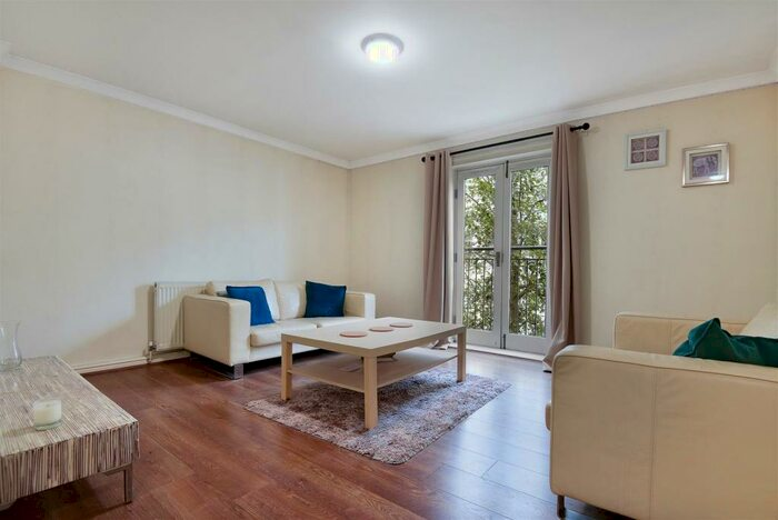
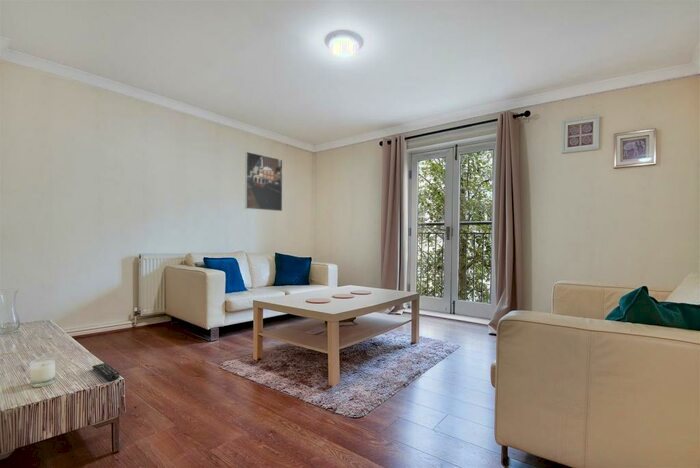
+ remote control [91,362,121,382]
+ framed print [244,151,283,212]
